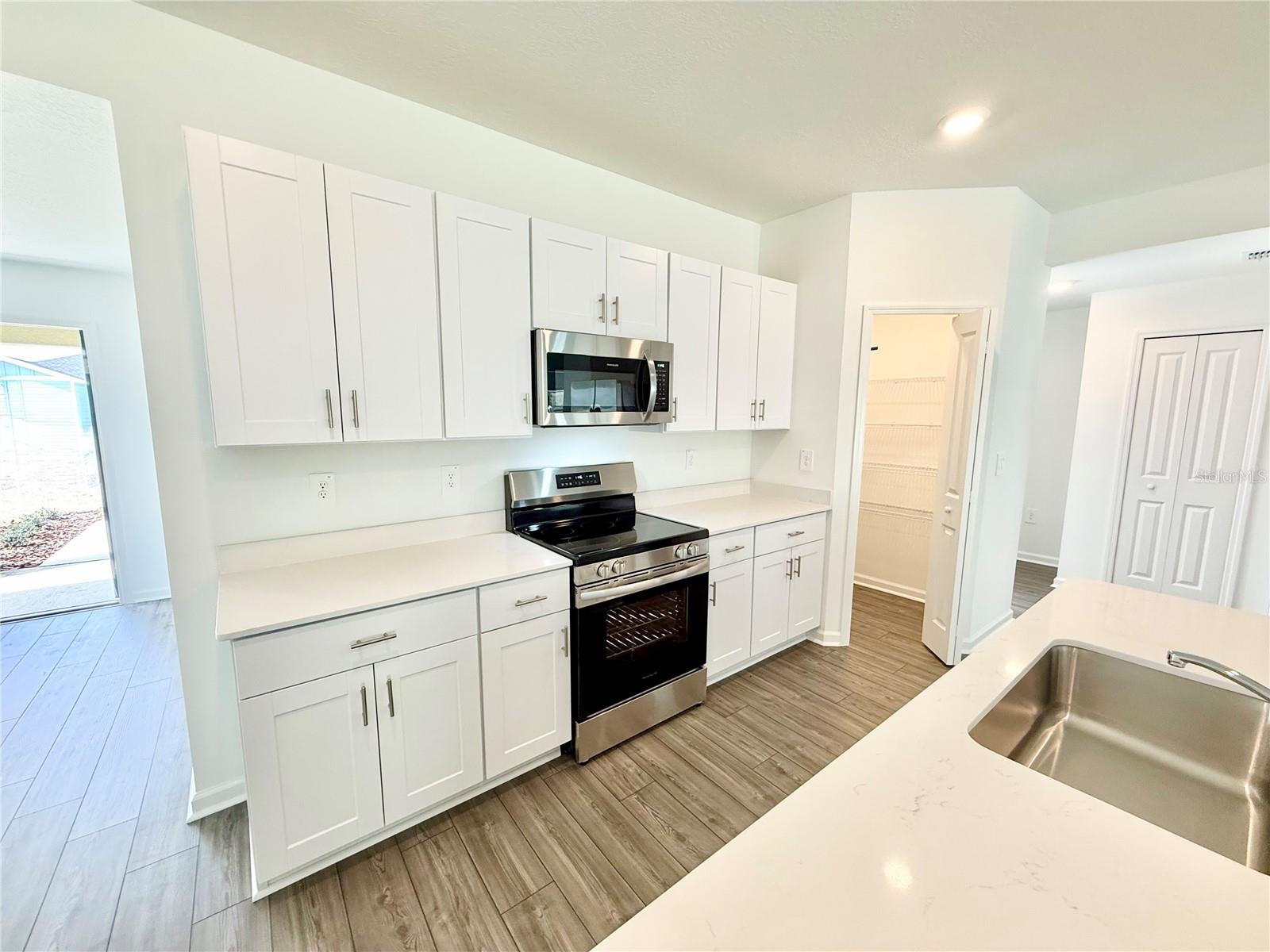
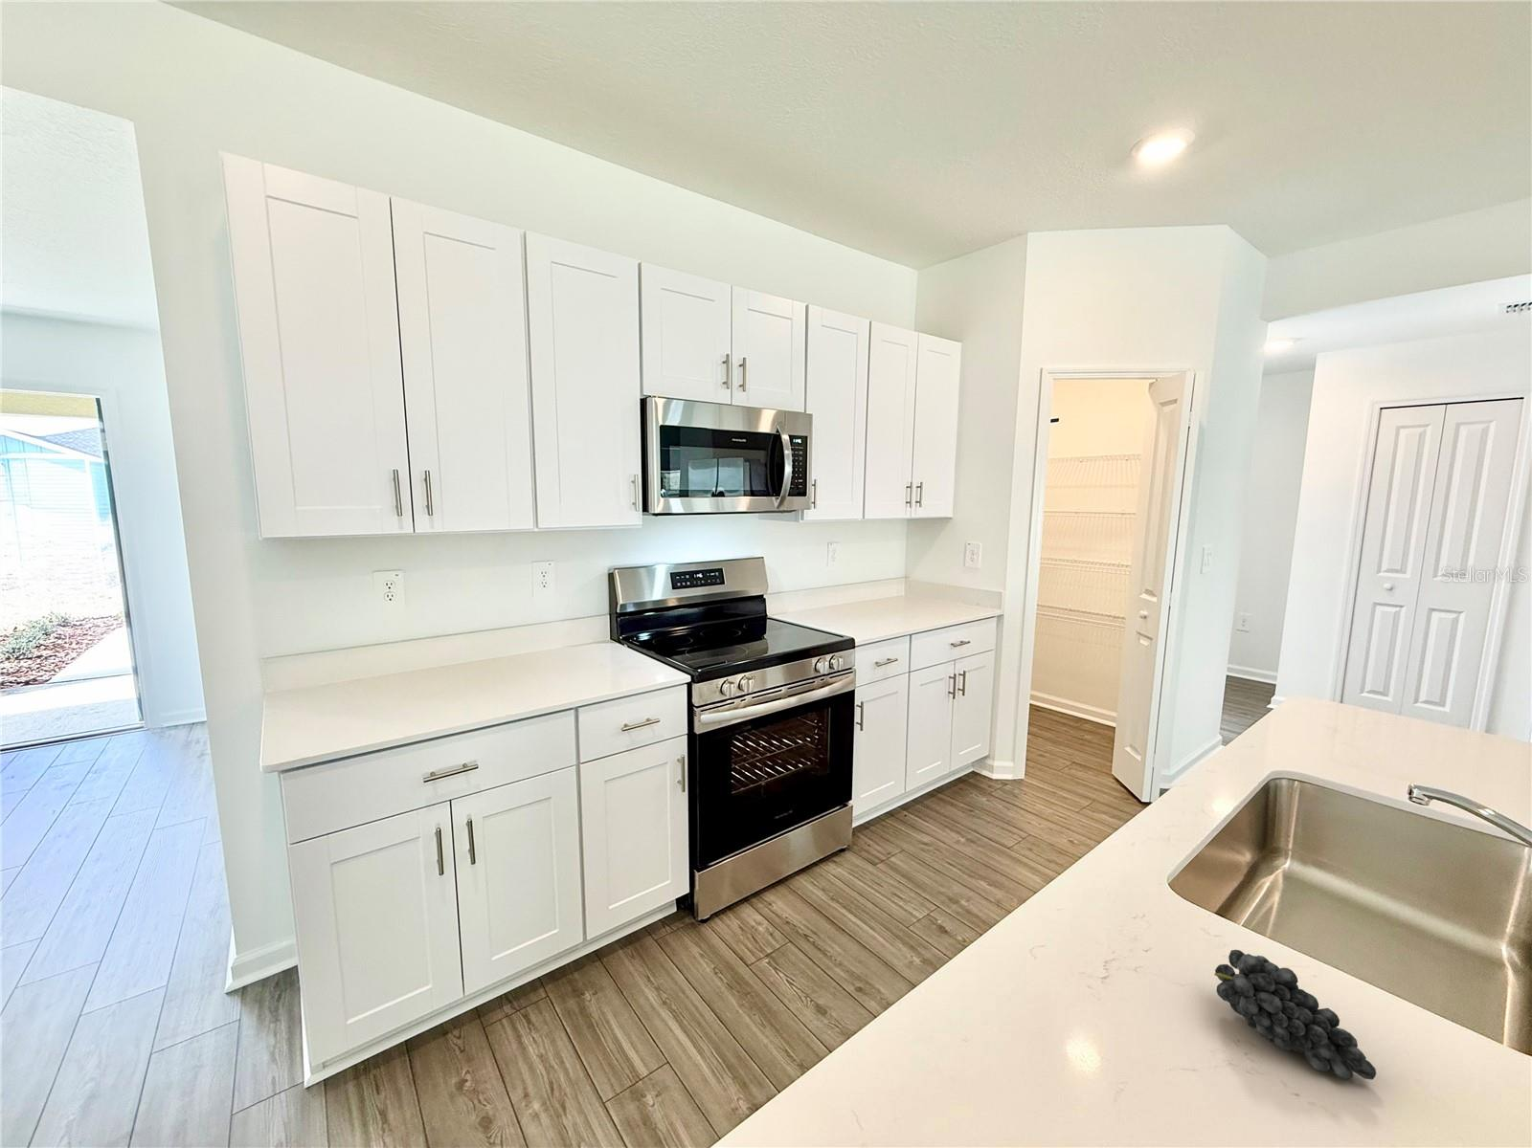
+ fruit [1214,949,1376,1080]
